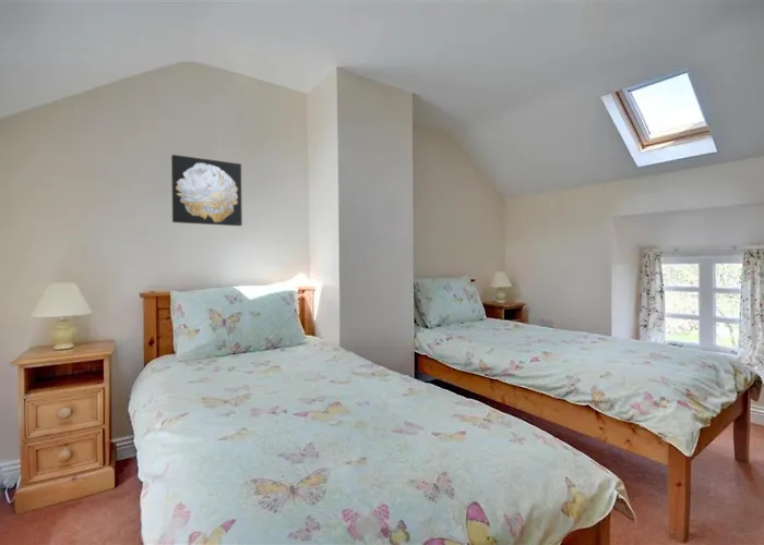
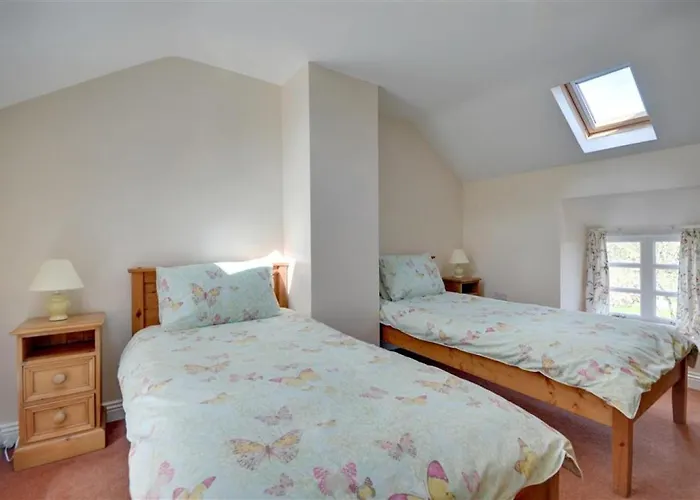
- wall art [170,154,243,227]
